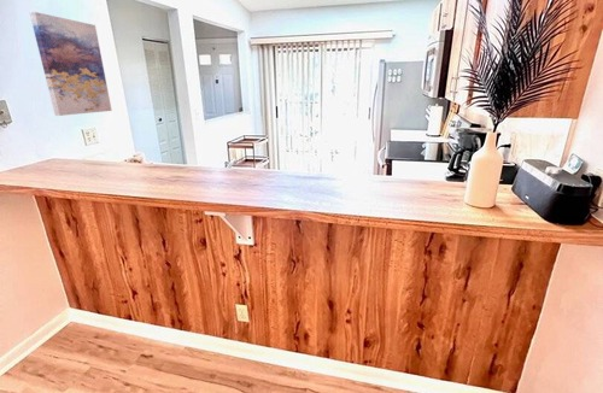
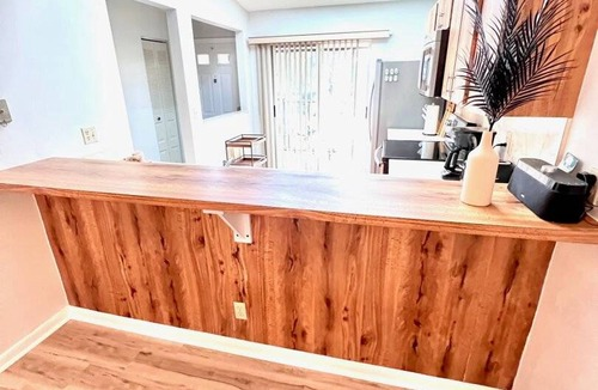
- wall art [28,11,113,117]
